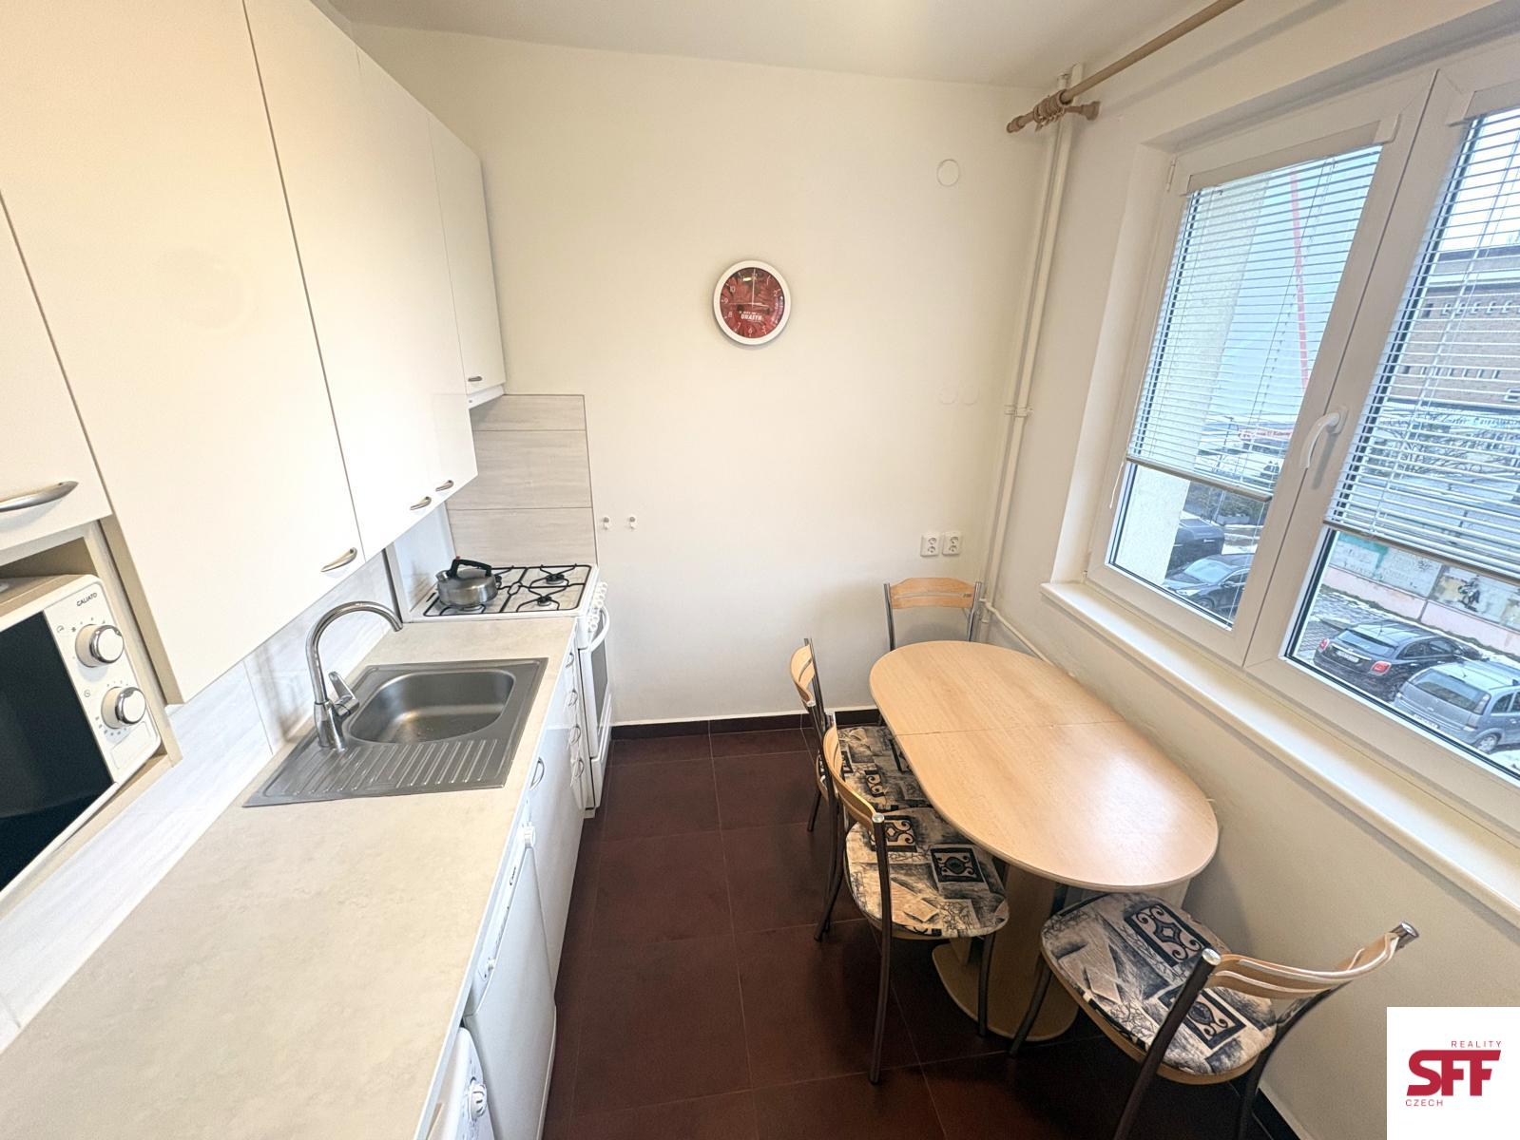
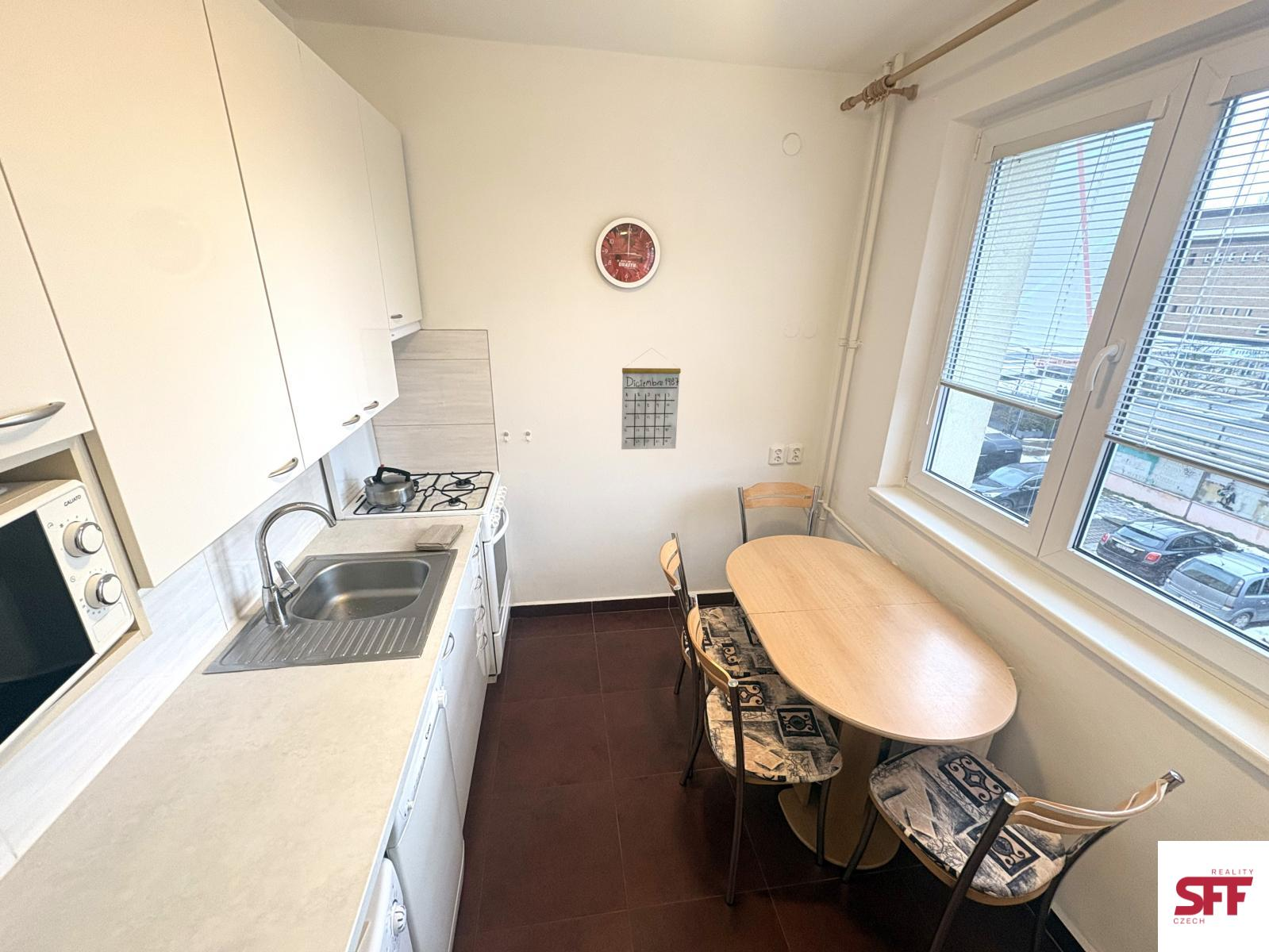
+ washcloth [413,524,464,551]
+ calendar [621,347,682,450]
